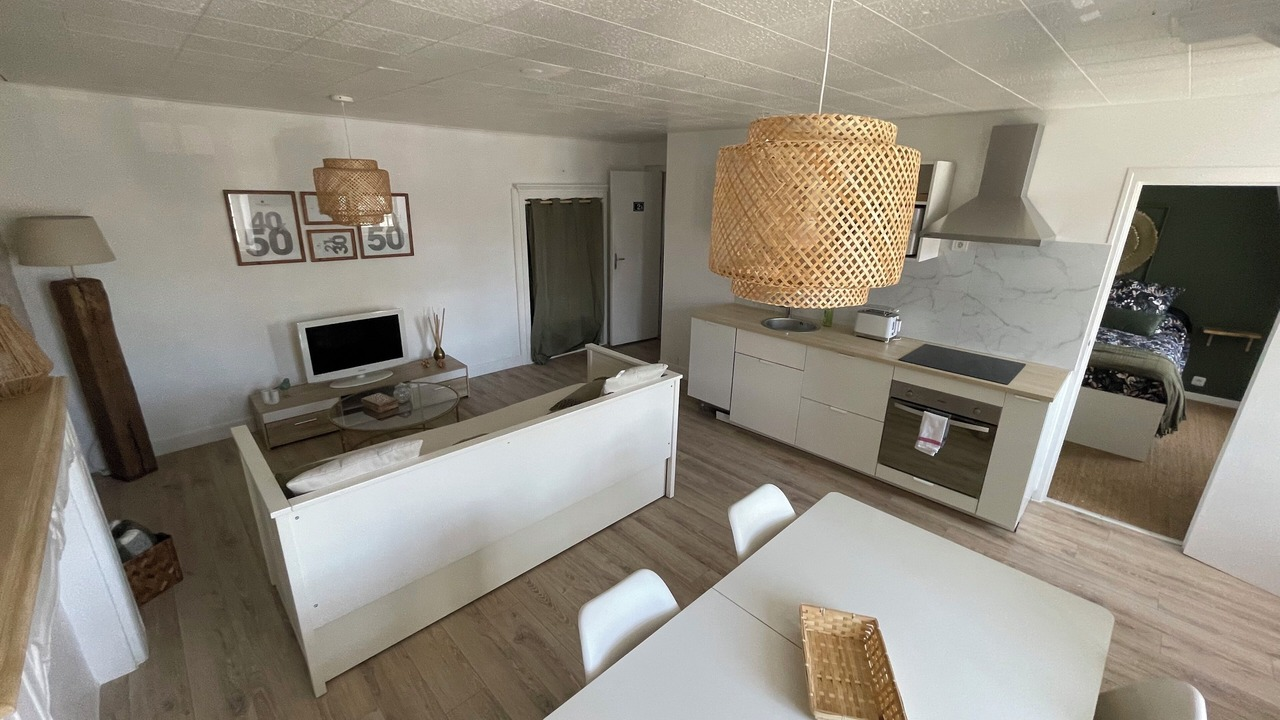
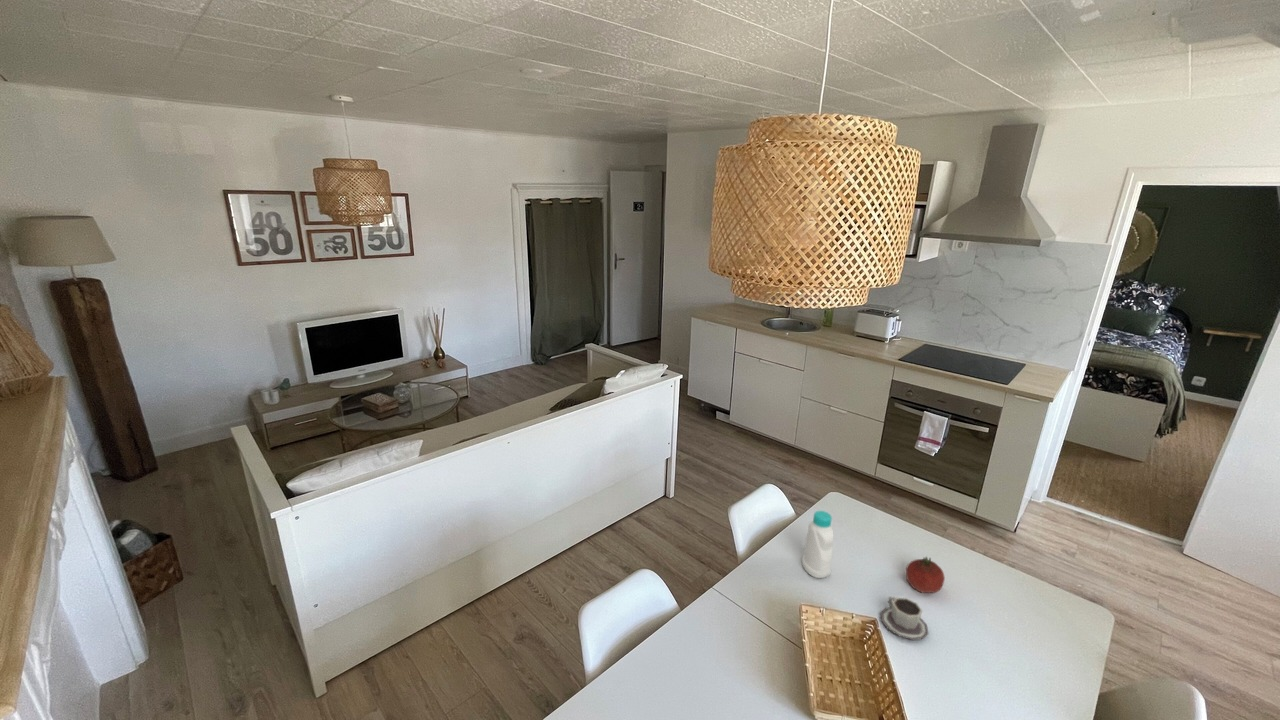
+ cup [880,595,930,641]
+ bottle [801,510,834,579]
+ fruit [905,555,946,594]
